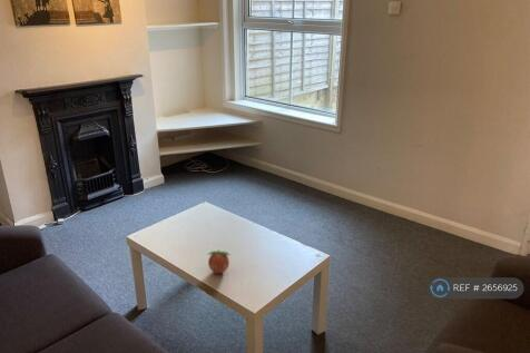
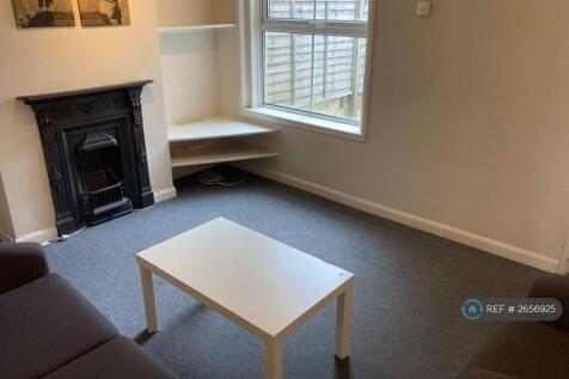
- fruit [206,248,232,275]
